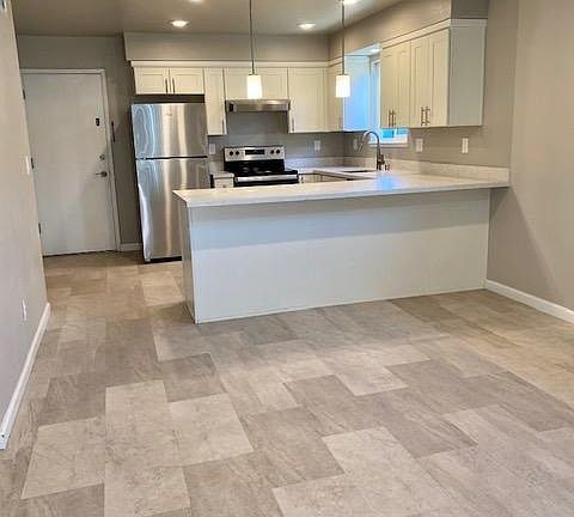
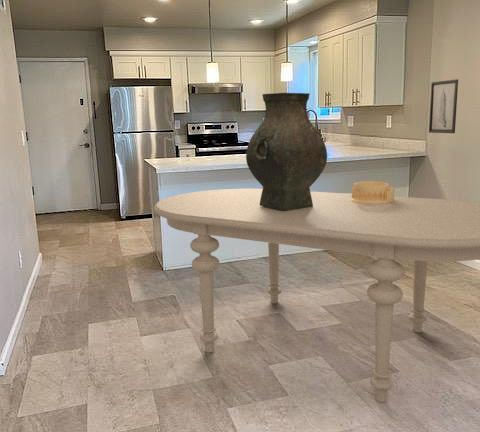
+ architectural model [351,180,396,204]
+ vase [245,92,328,211]
+ dining table [153,188,480,403]
+ wall art [428,78,459,134]
